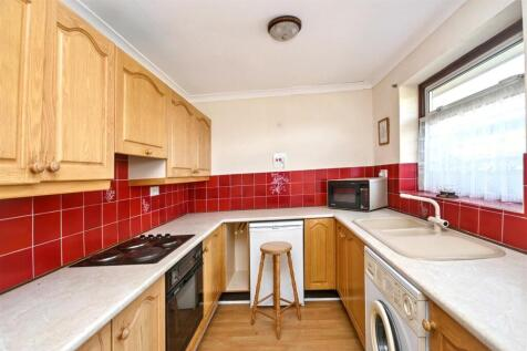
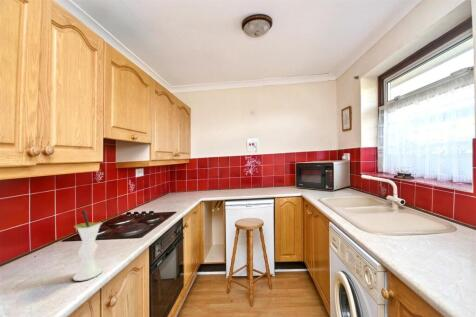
+ vase [72,209,104,282]
